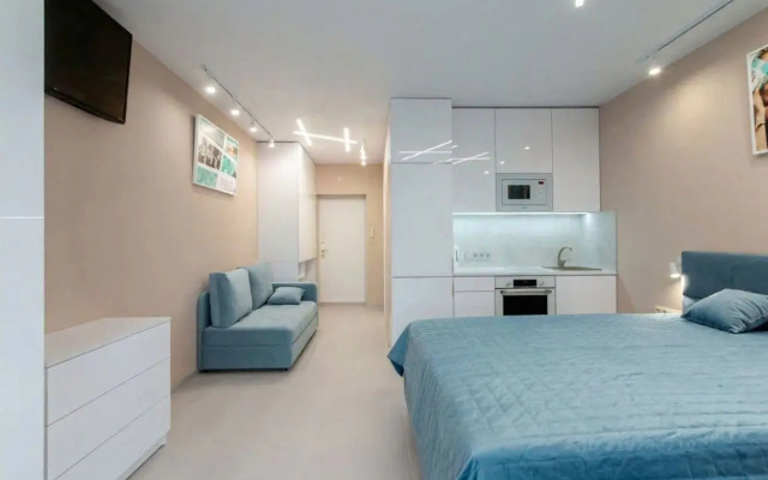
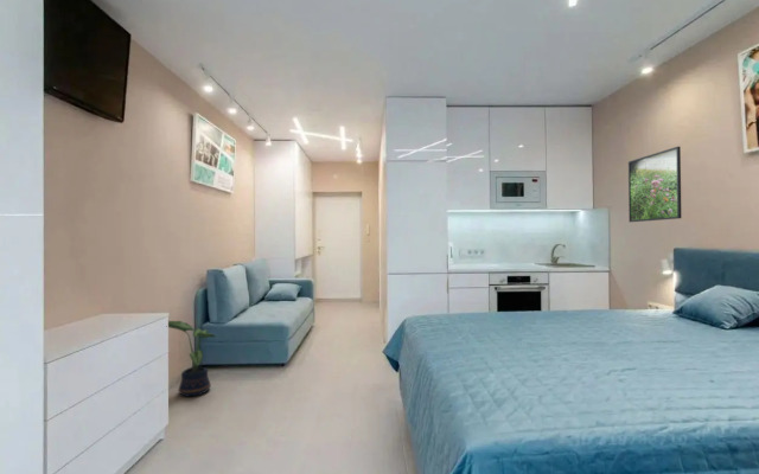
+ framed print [627,146,683,223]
+ potted plant [167,320,217,398]
